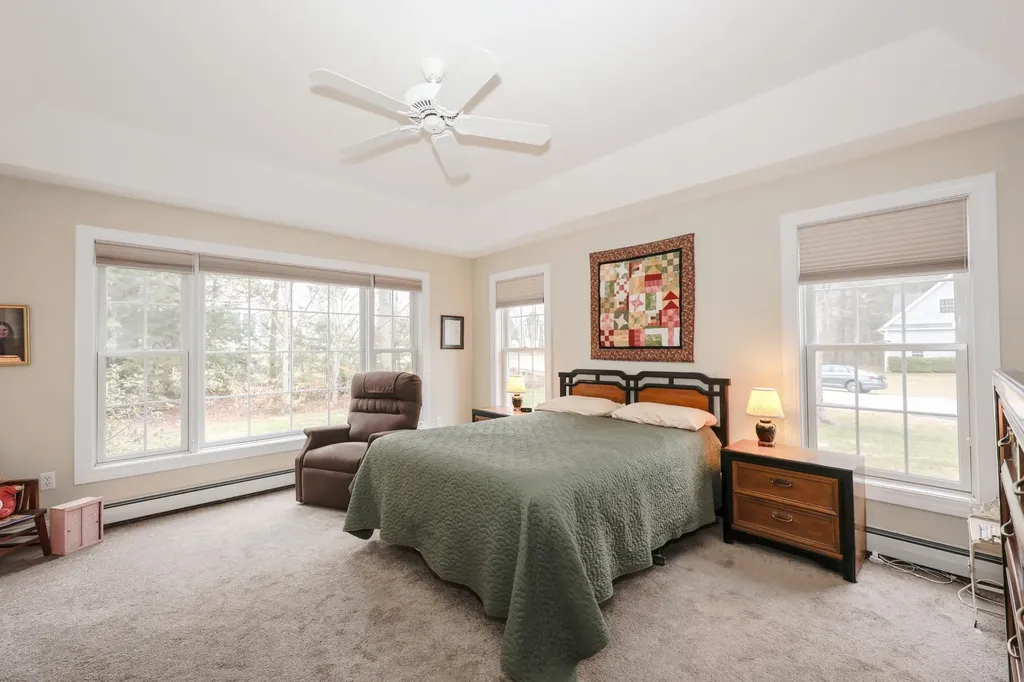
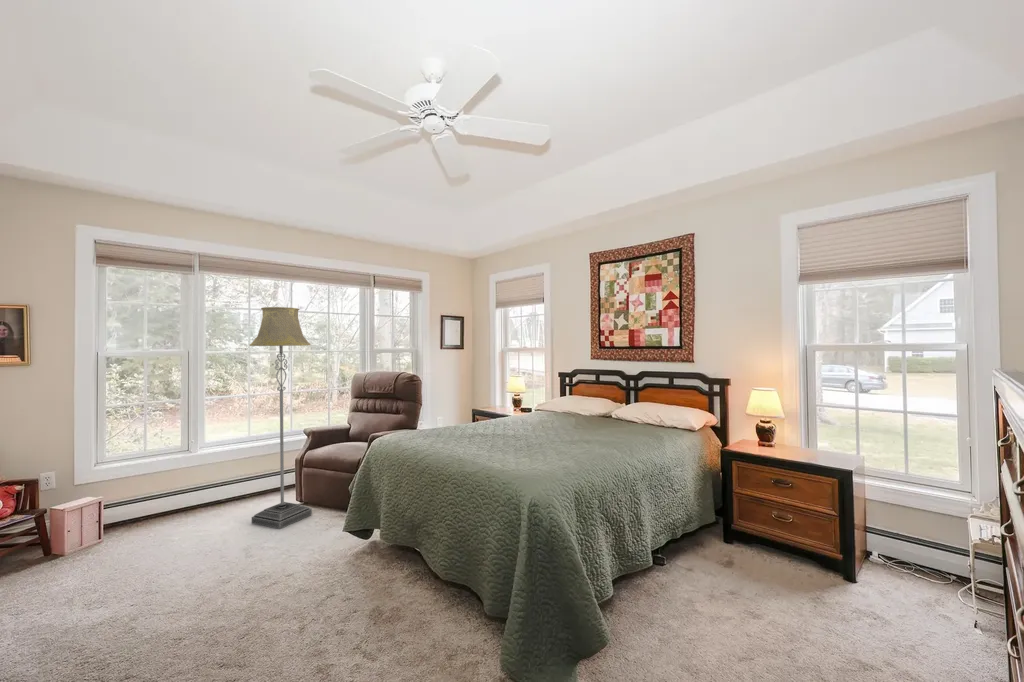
+ floor lamp [249,306,313,530]
